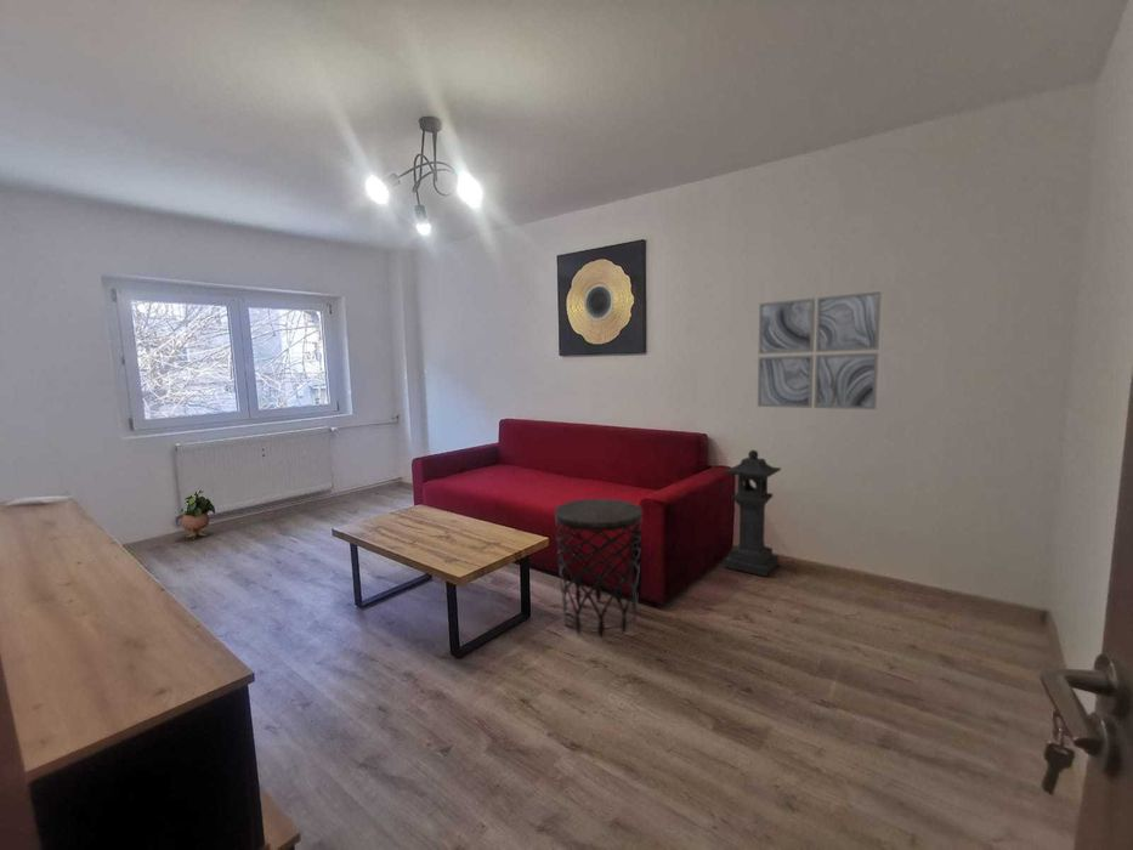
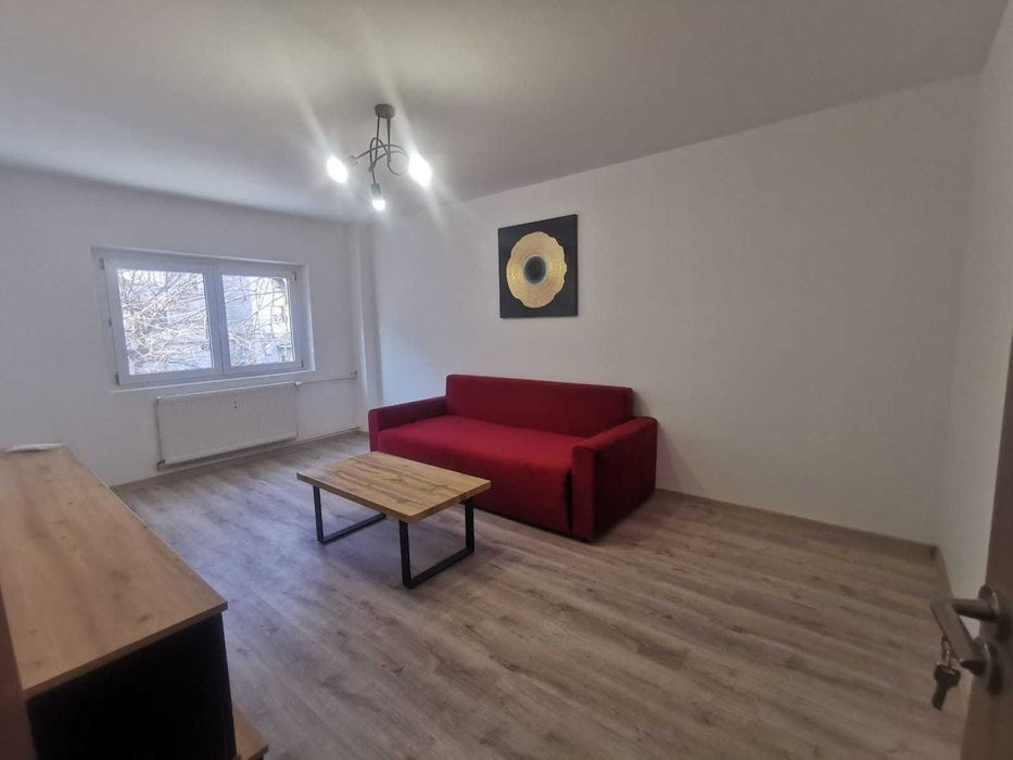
- stone lantern [723,449,782,578]
- side table [554,498,644,639]
- potted plant [180,491,216,540]
- wall art [757,290,883,410]
